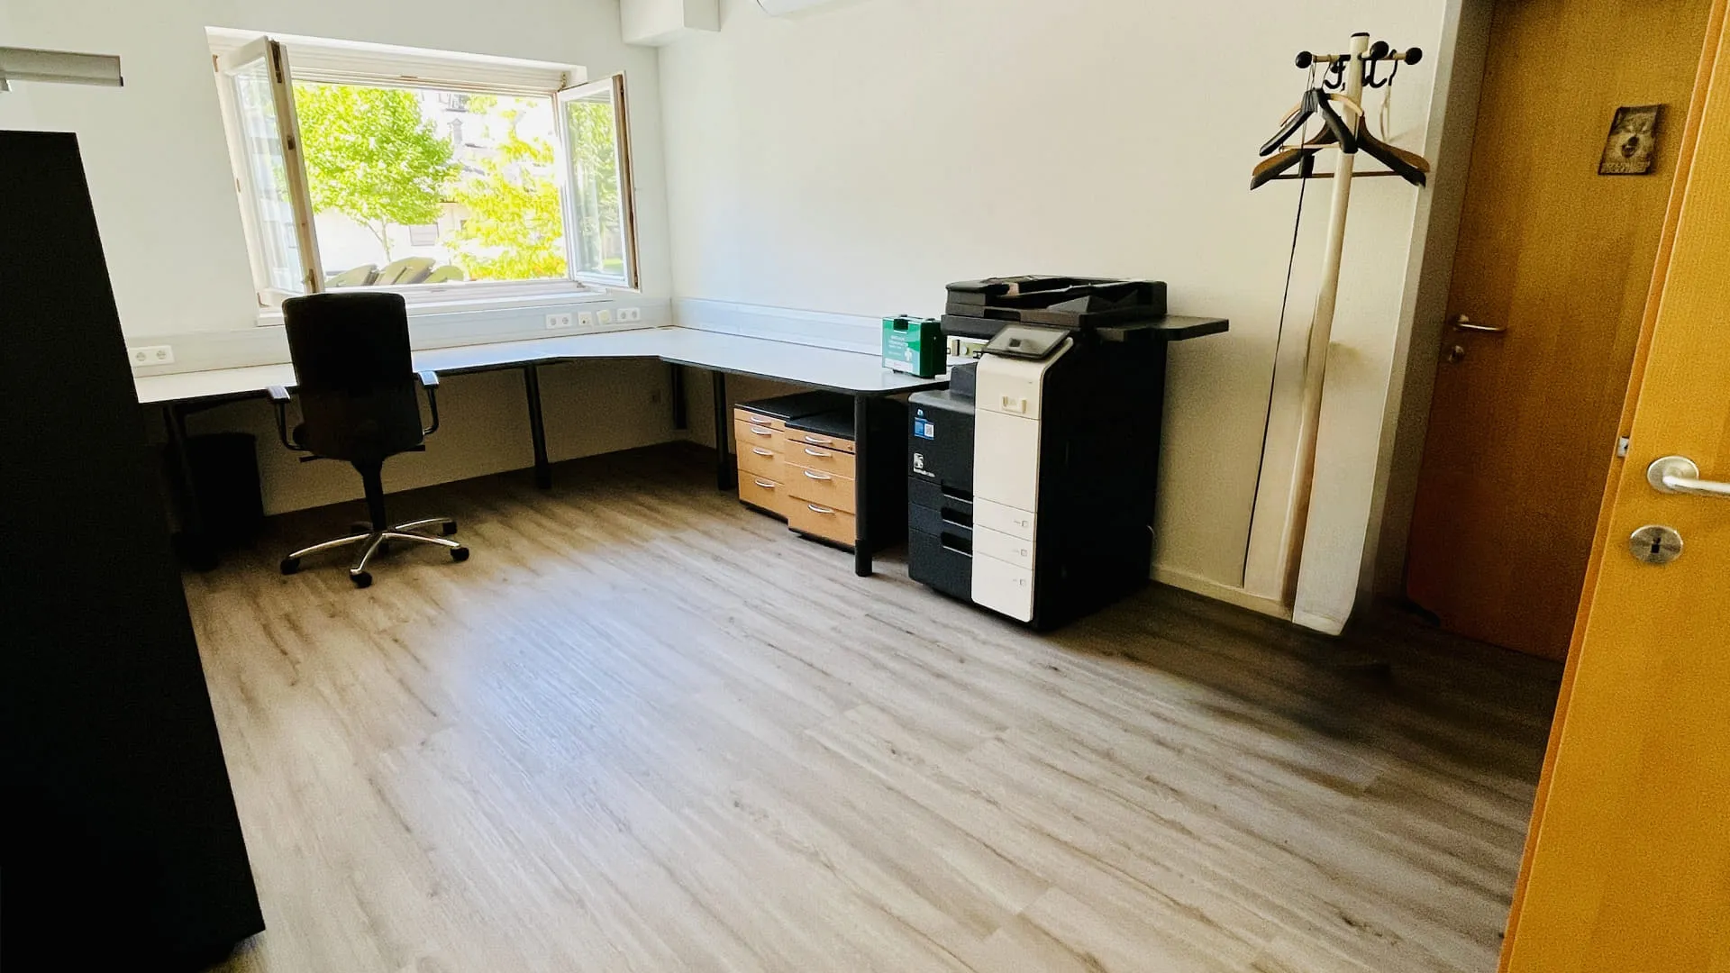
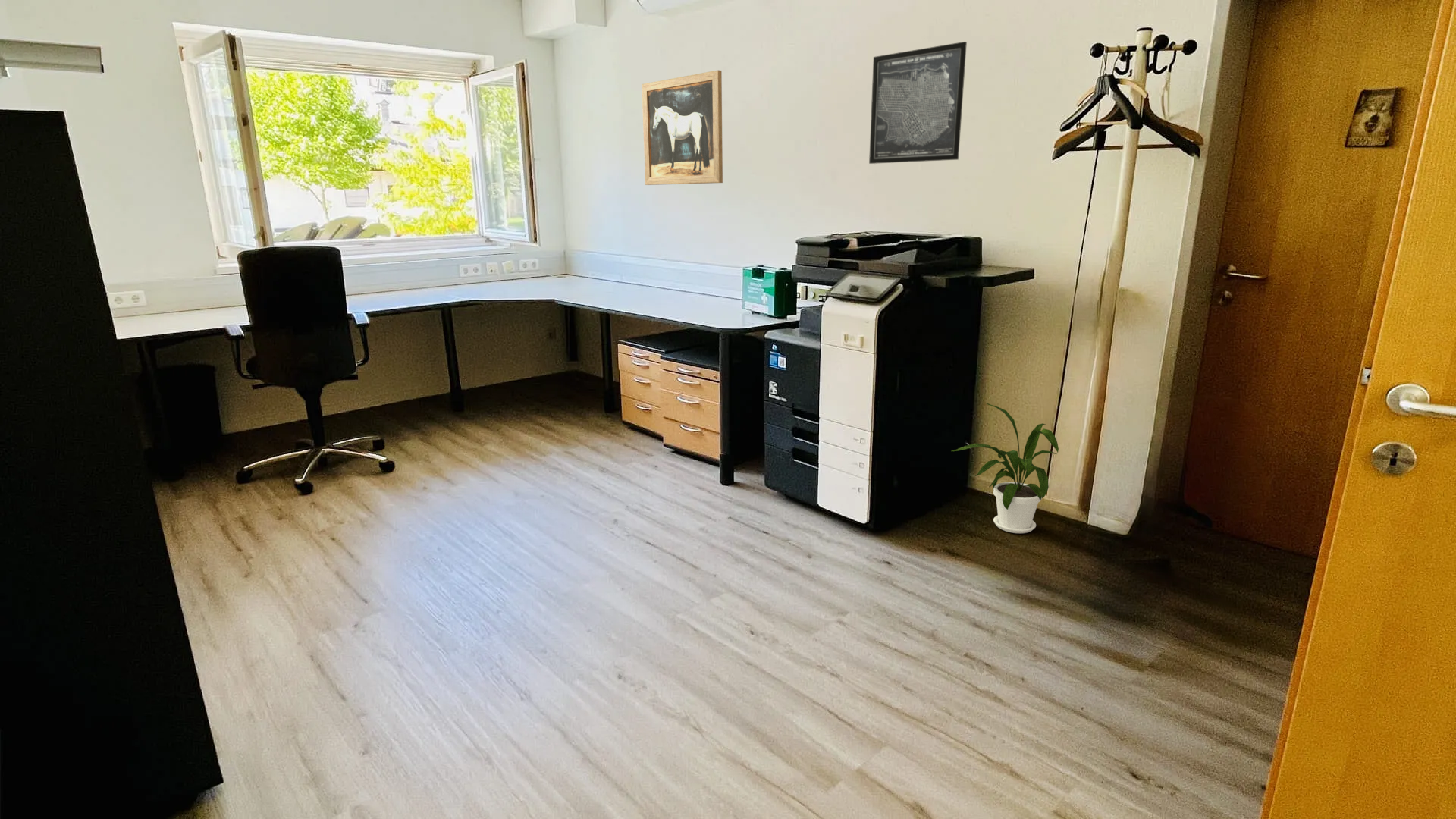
+ wall art [868,41,968,165]
+ house plant [951,403,1059,534]
+ wall art [641,70,723,186]
